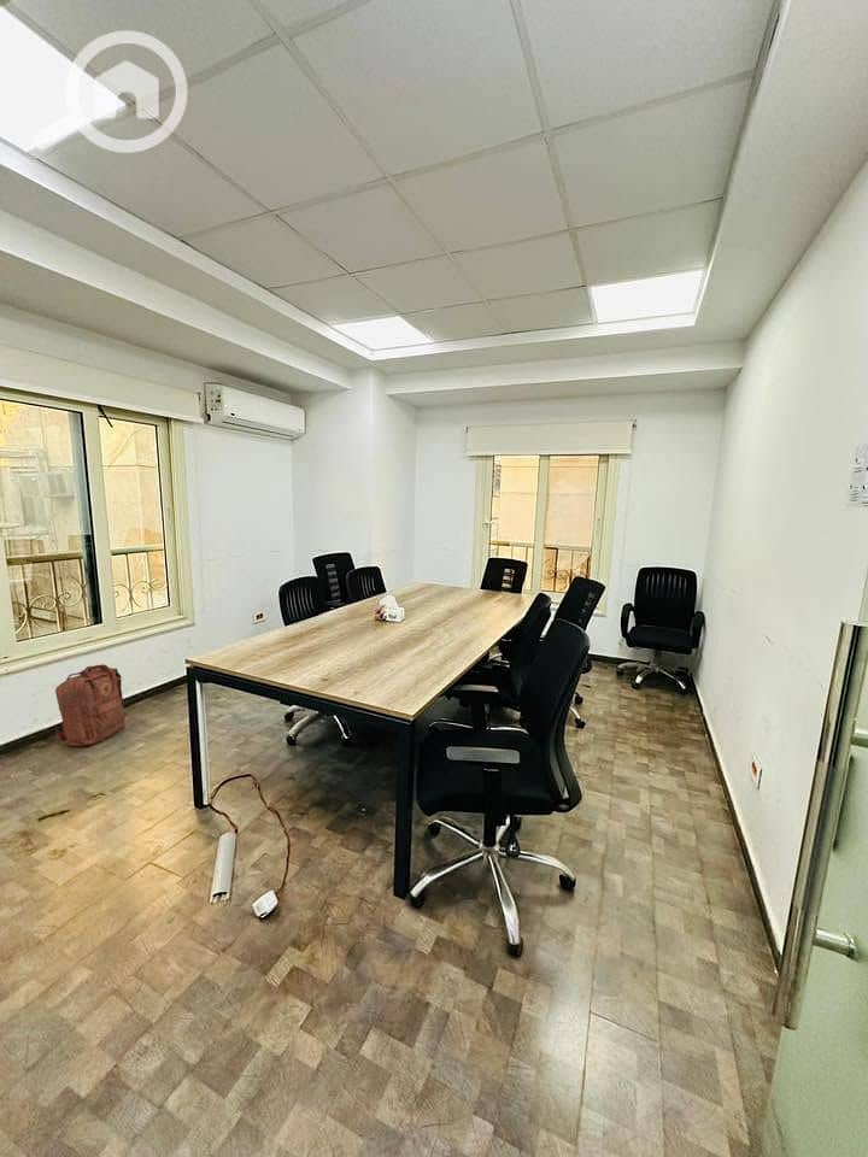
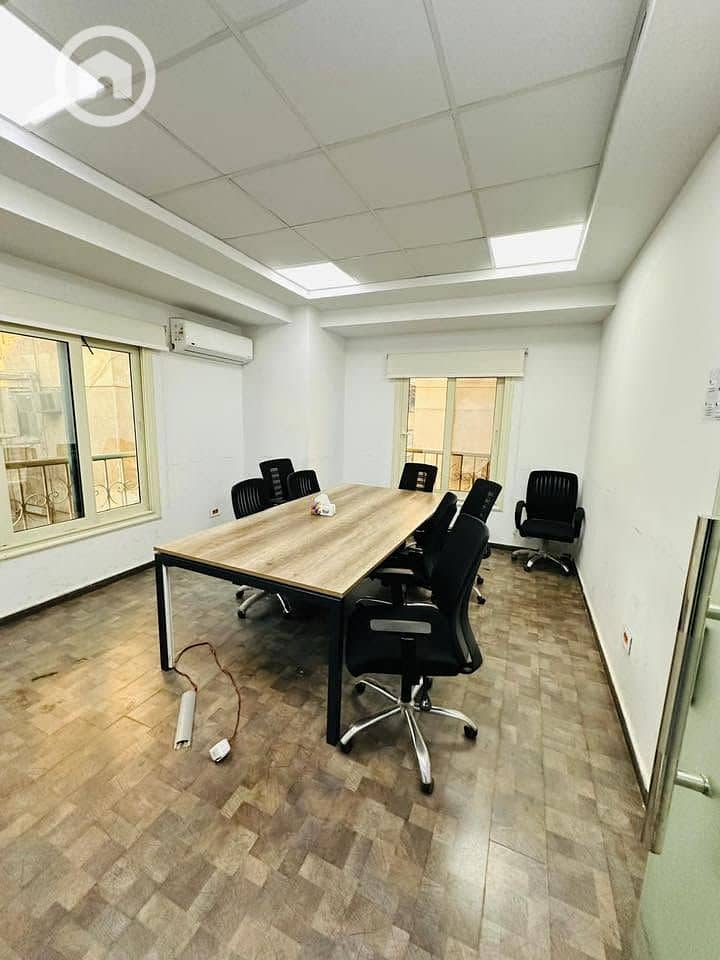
- backpack [54,663,127,747]
